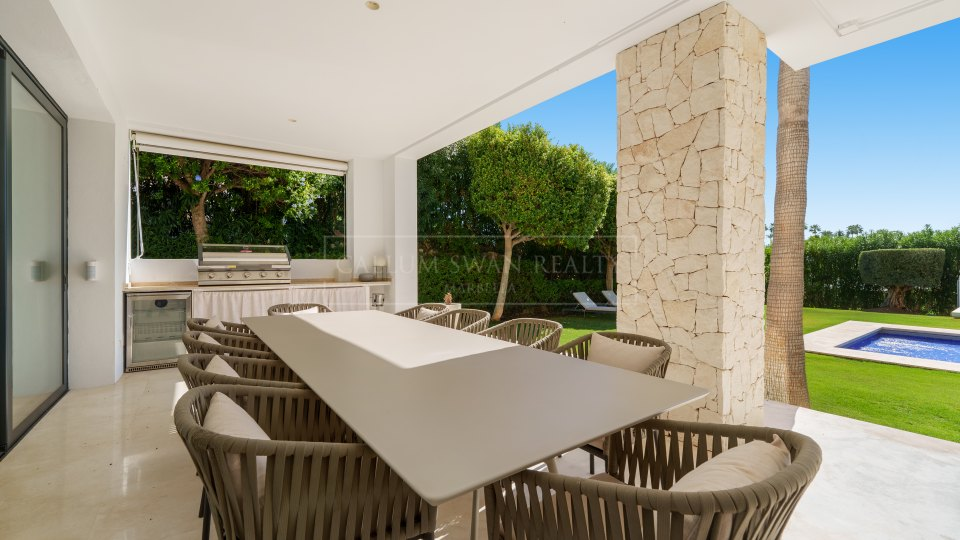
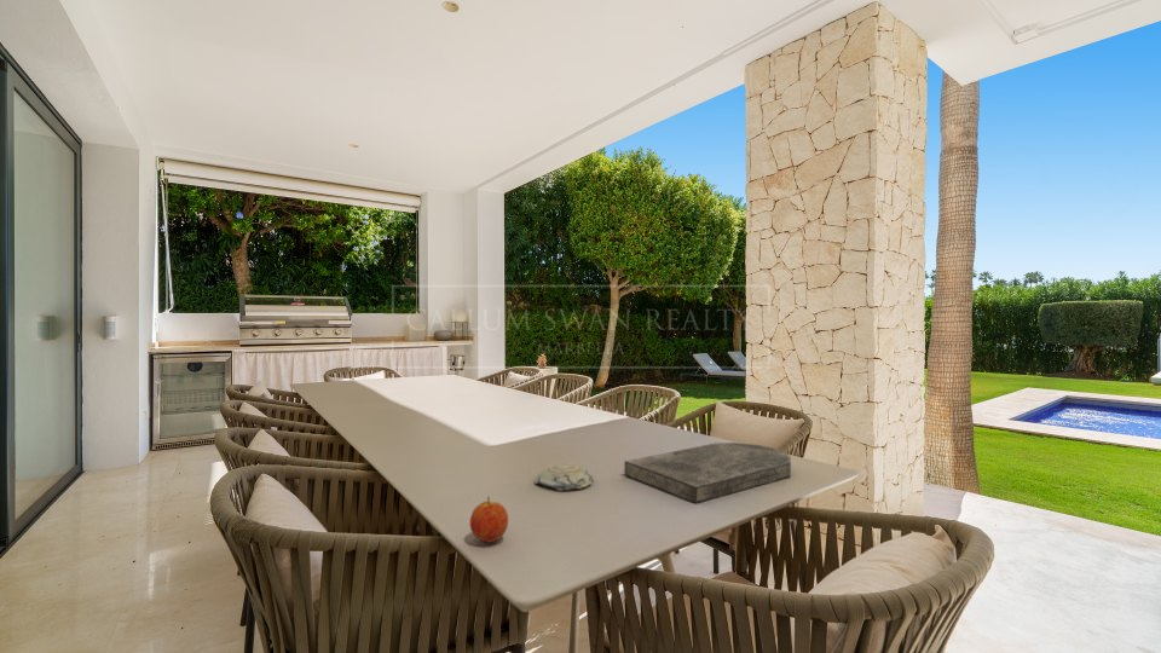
+ cutting board [623,441,792,504]
+ decorative bowl [533,462,595,492]
+ fruit [469,496,509,544]
